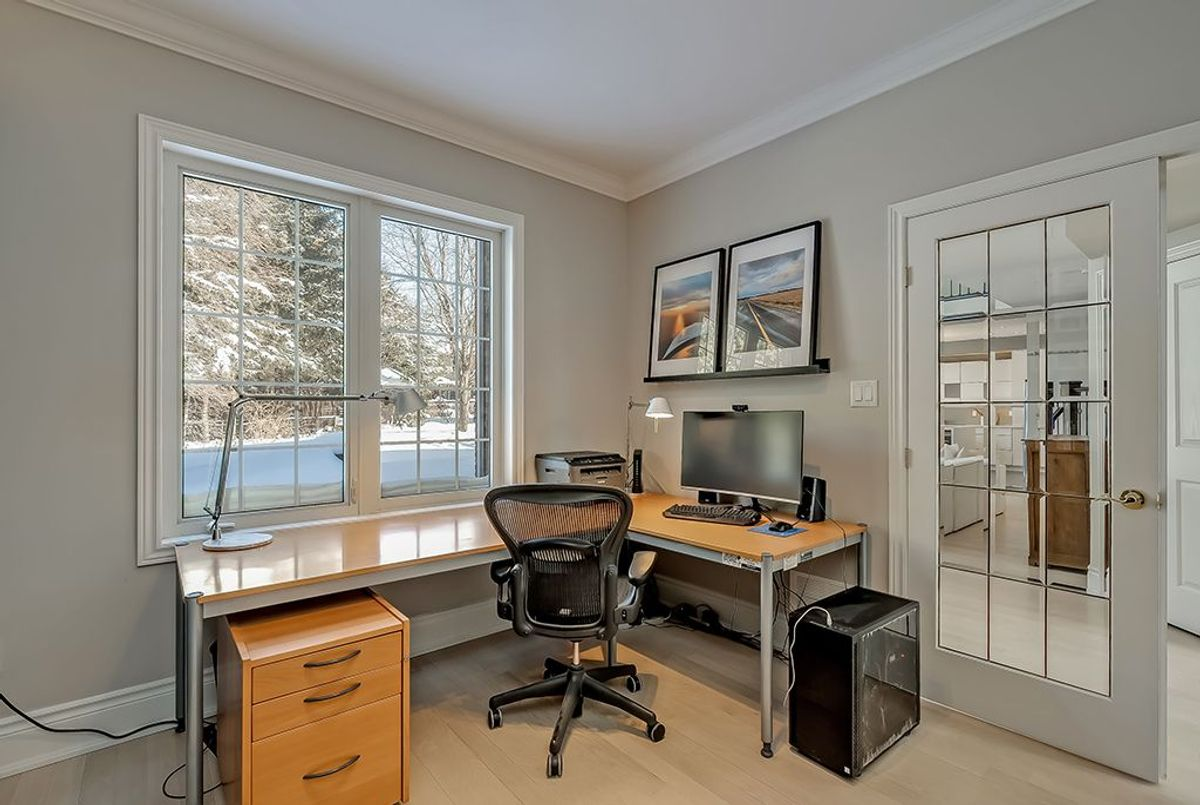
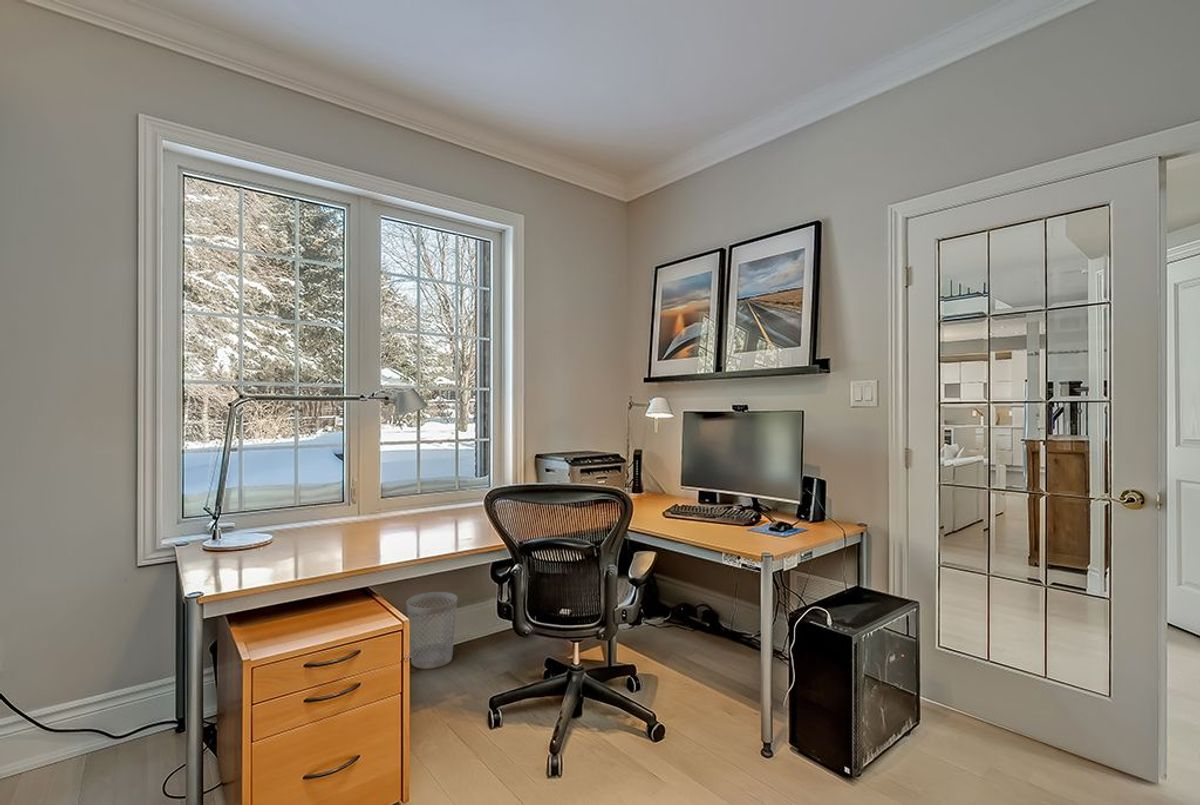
+ wastebasket [406,591,458,670]
